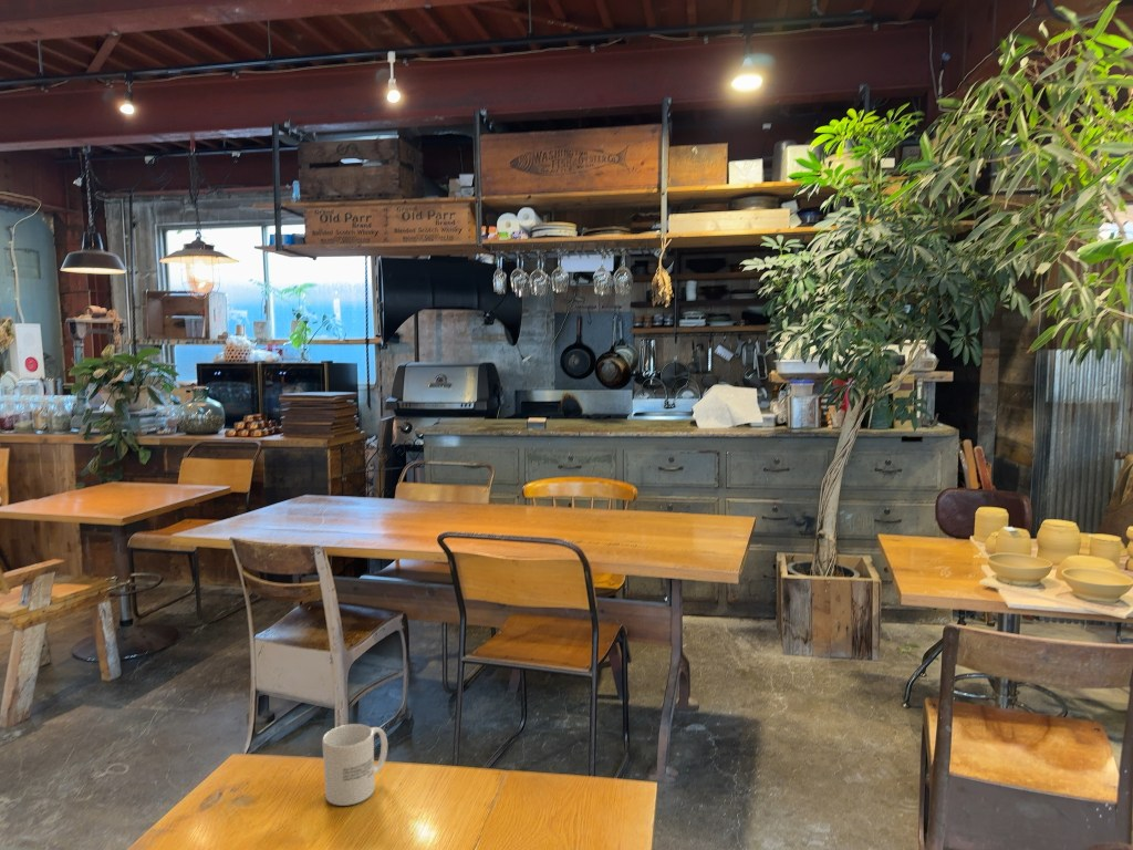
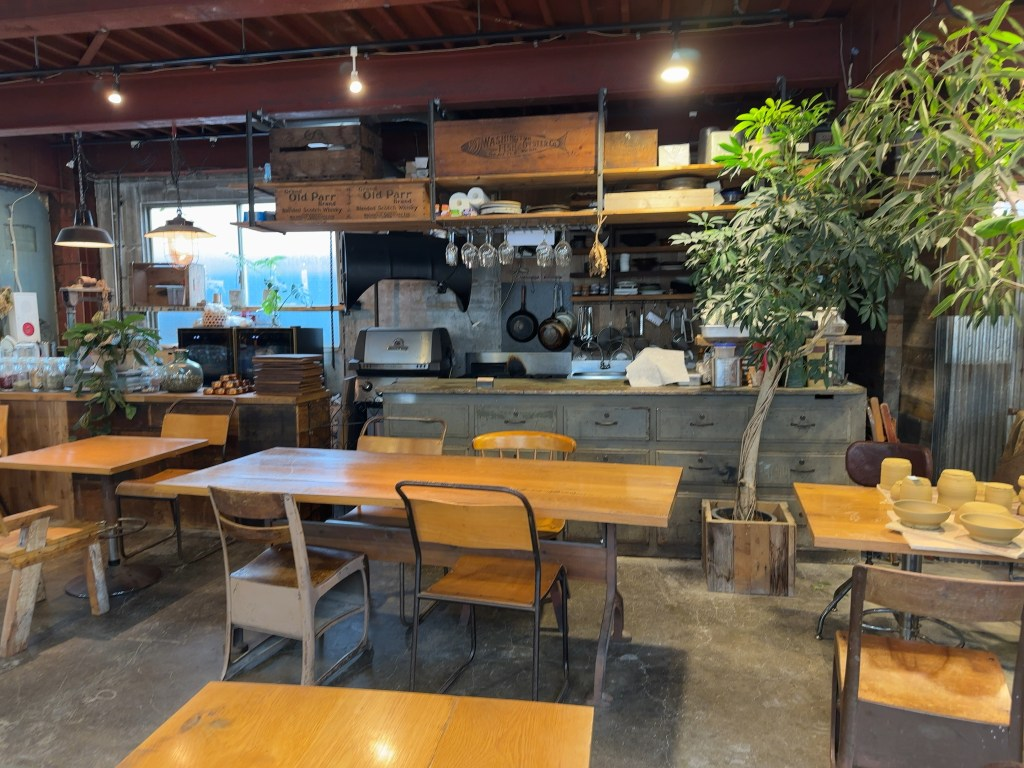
- mug [322,723,388,807]
